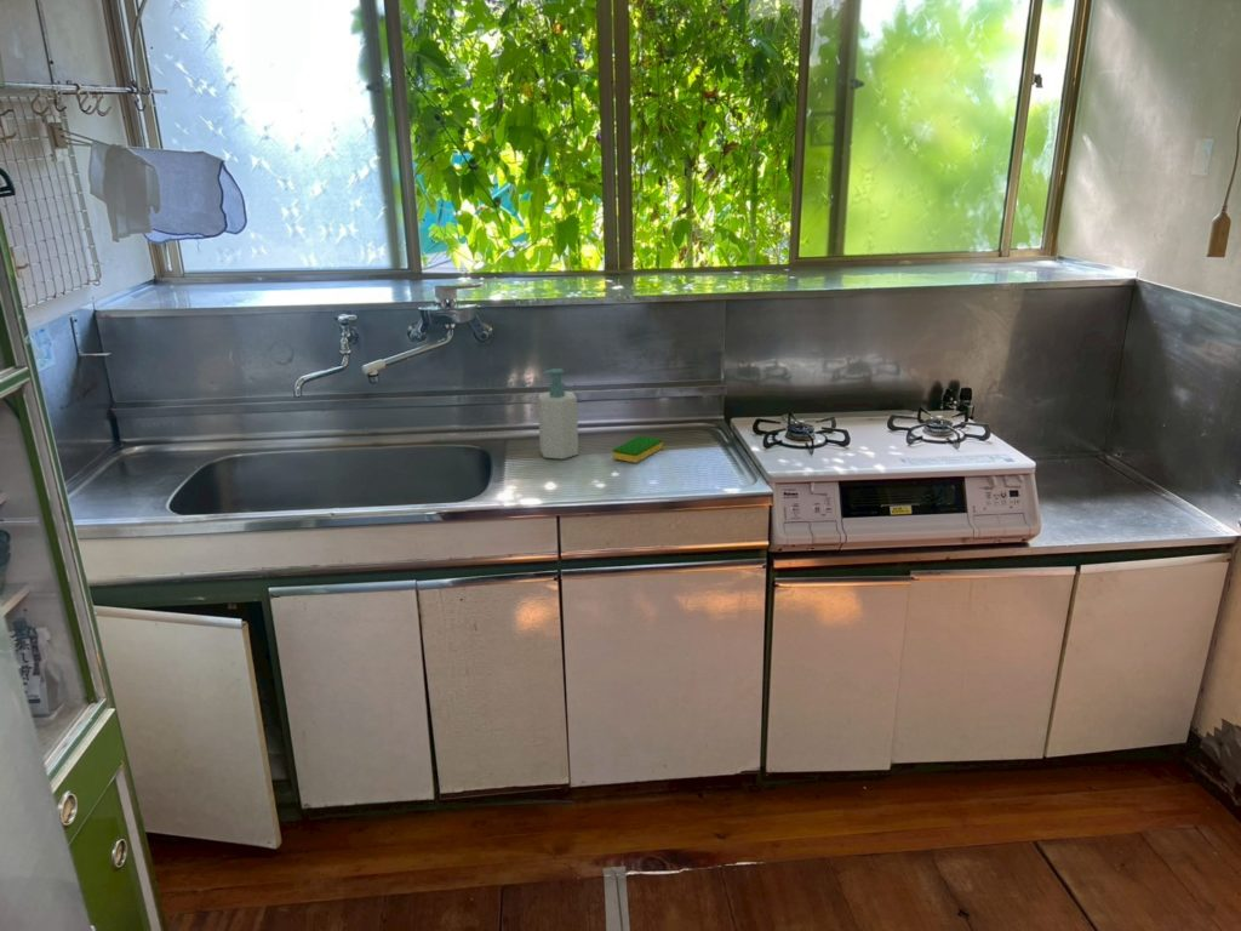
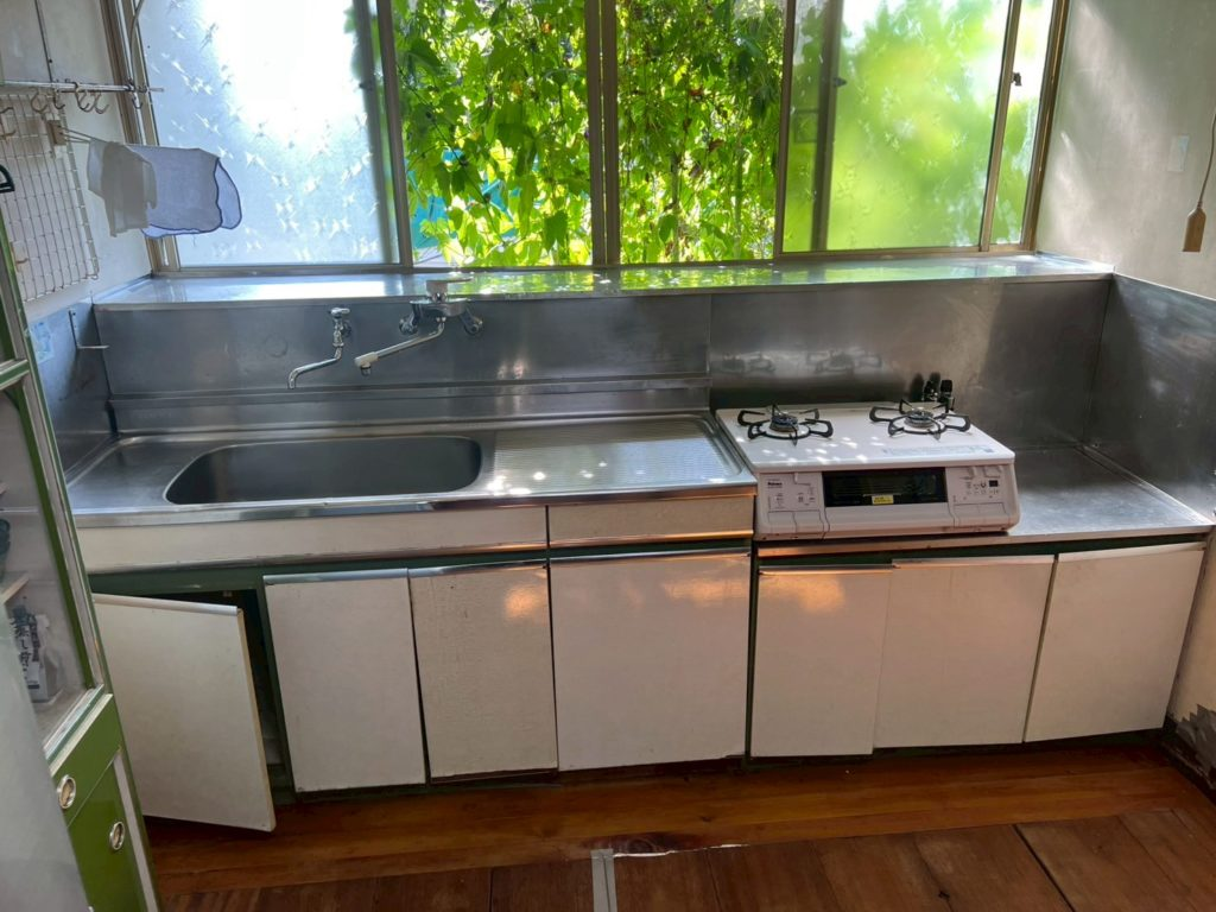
- dish sponge [611,435,664,464]
- soap bottle [537,367,579,461]
